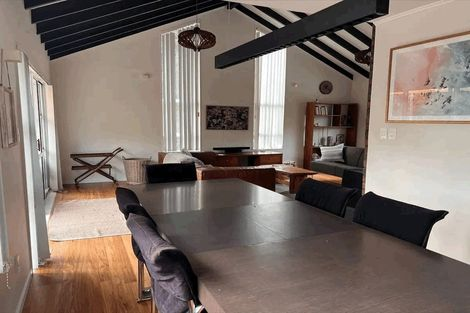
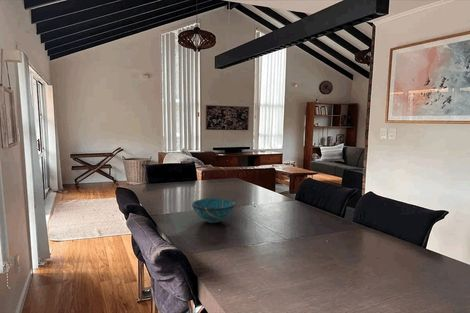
+ decorative bowl [191,197,236,223]
